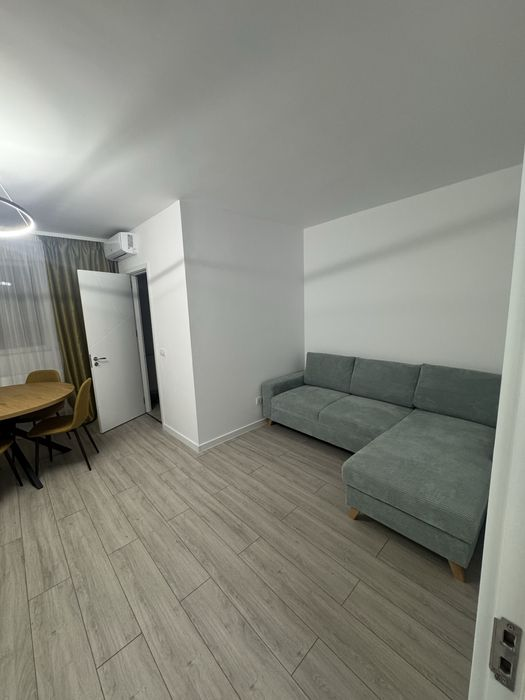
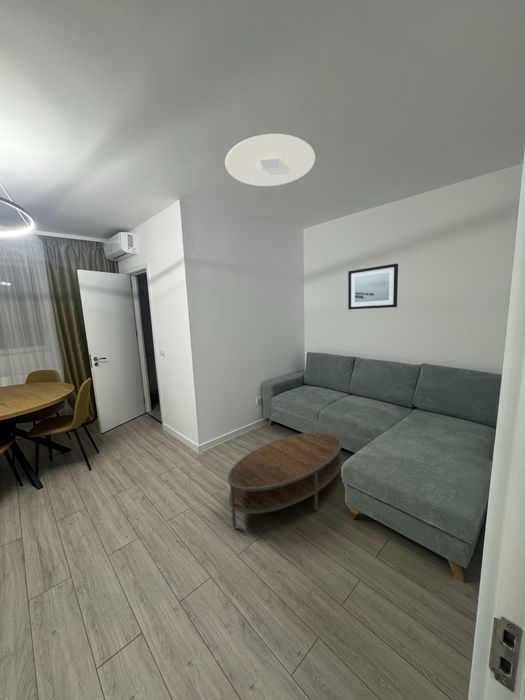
+ ceiling light [224,133,316,187]
+ wall art [347,263,399,310]
+ coffee table [227,431,343,528]
